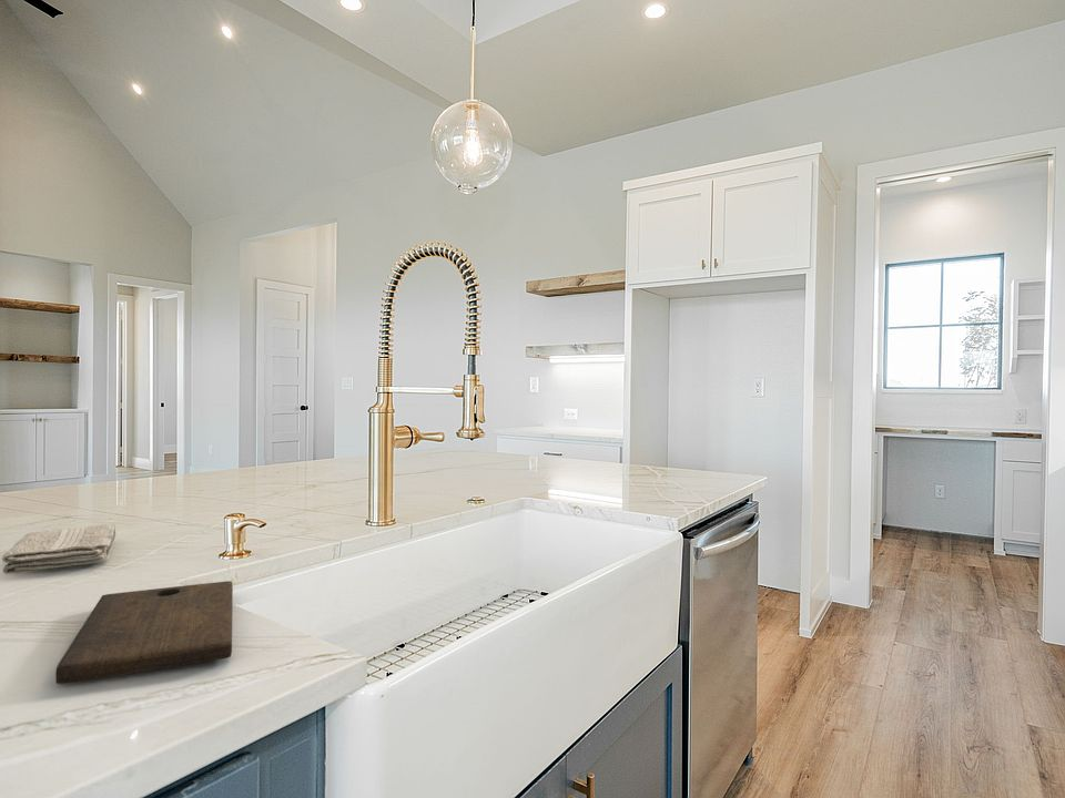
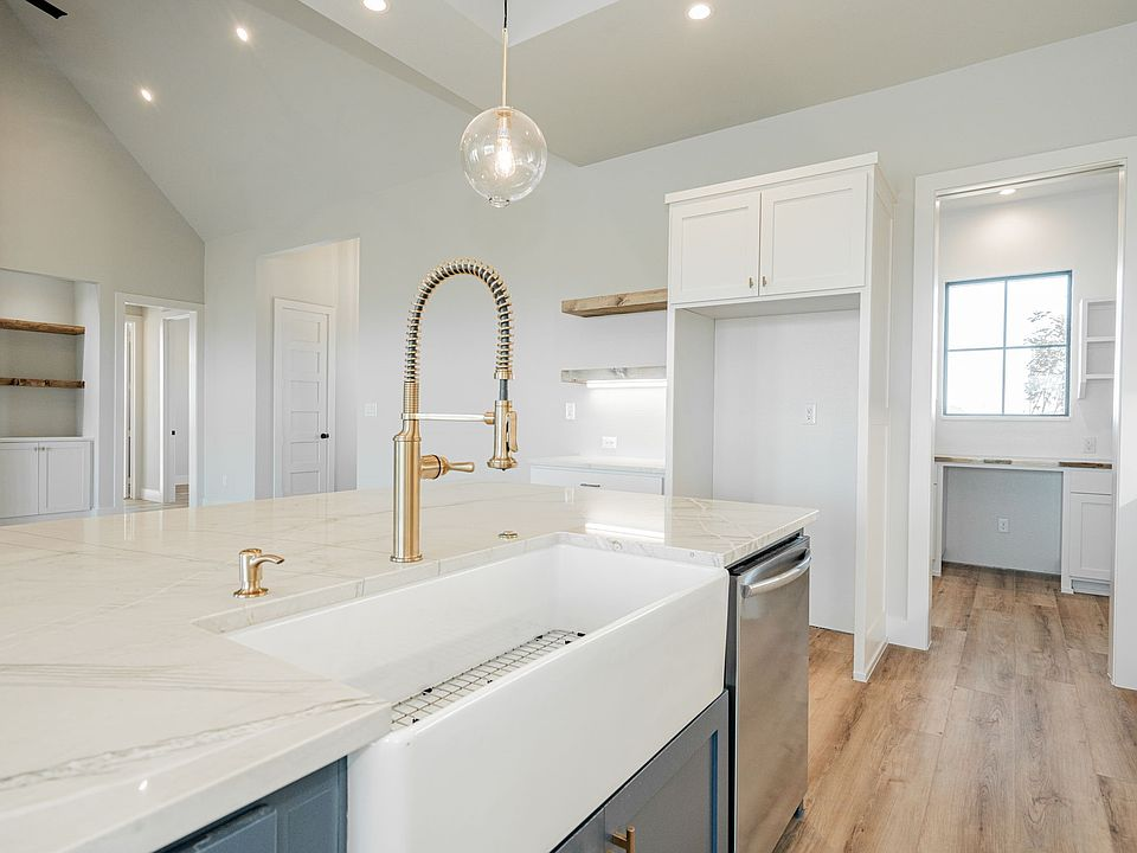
- cutting board [54,580,234,685]
- washcloth [1,523,116,575]
